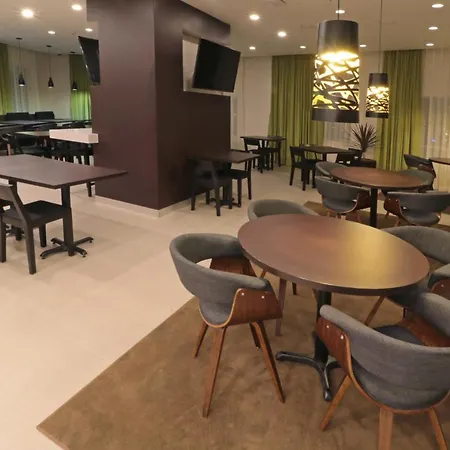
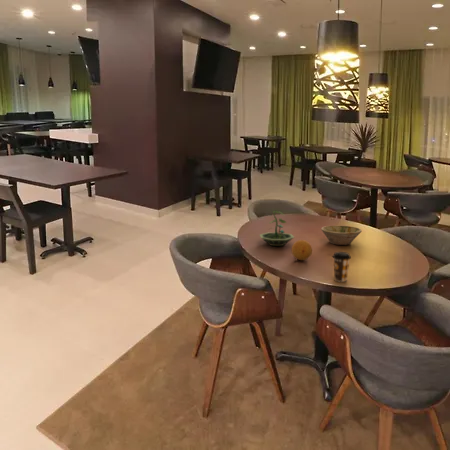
+ terrarium [259,210,295,247]
+ fruit [291,239,313,261]
+ bowl [320,225,363,246]
+ coffee cup [332,251,352,283]
